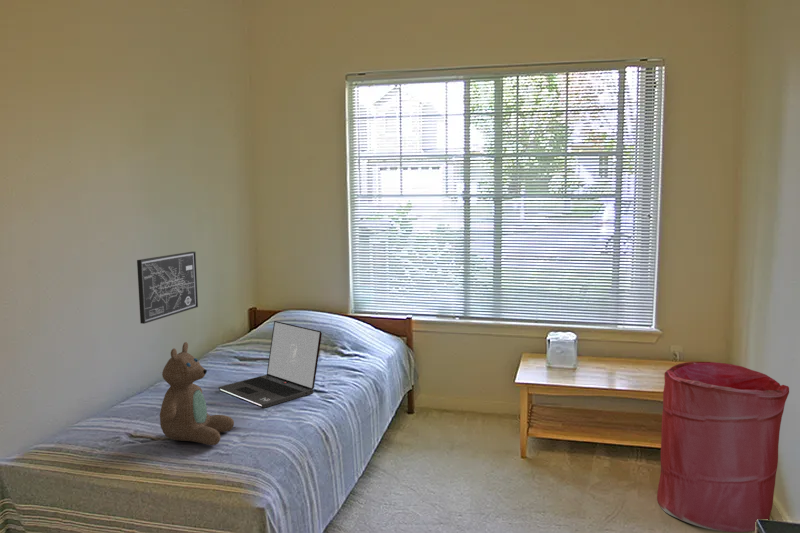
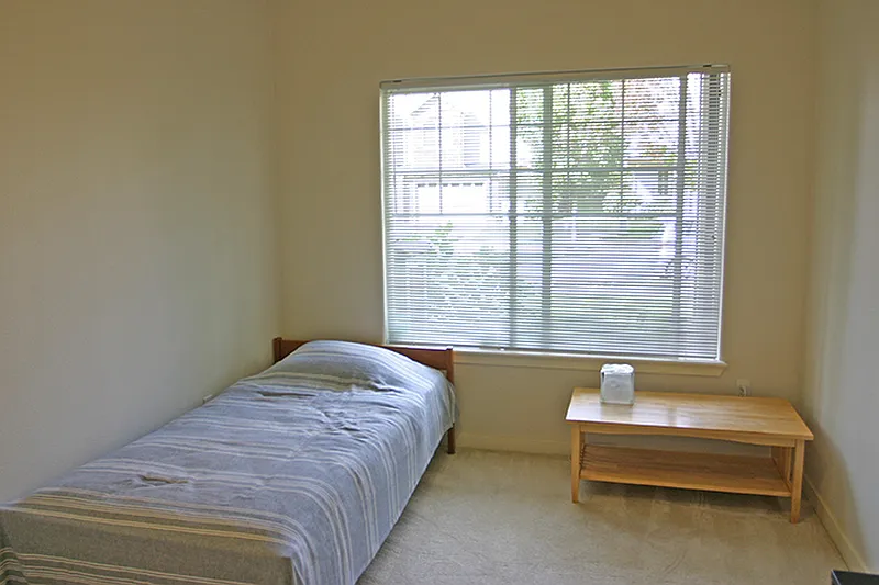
- laptop [217,320,323,409]
- wall art [136,251,199,324]
- laundry hamper [656,361,790,533]
- teddy bear [159,341,235,446]
